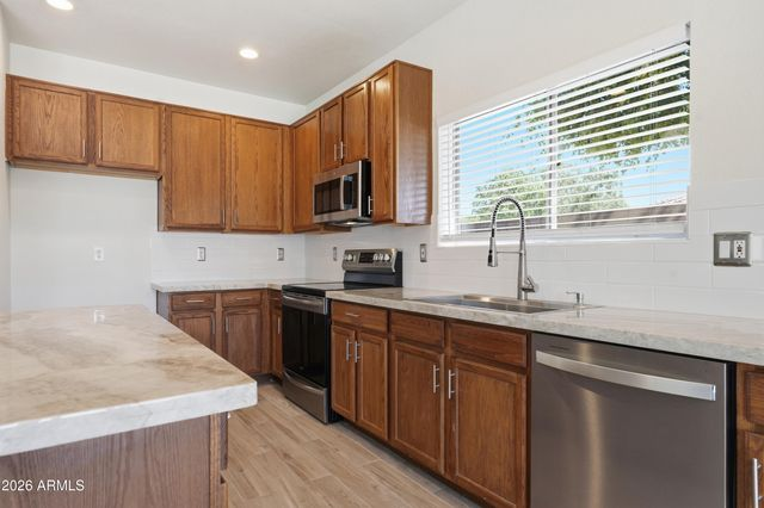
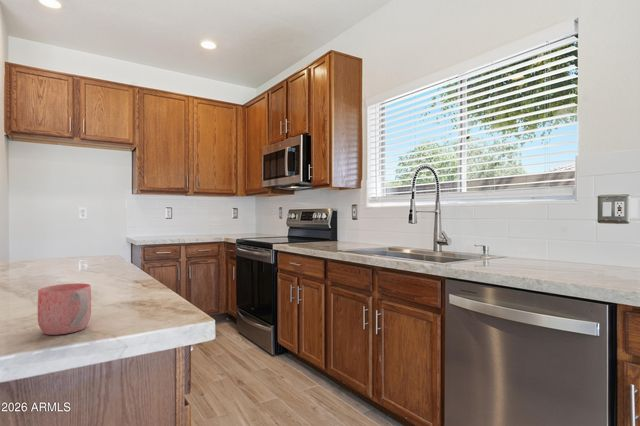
+ mug [37,282,92,336]
